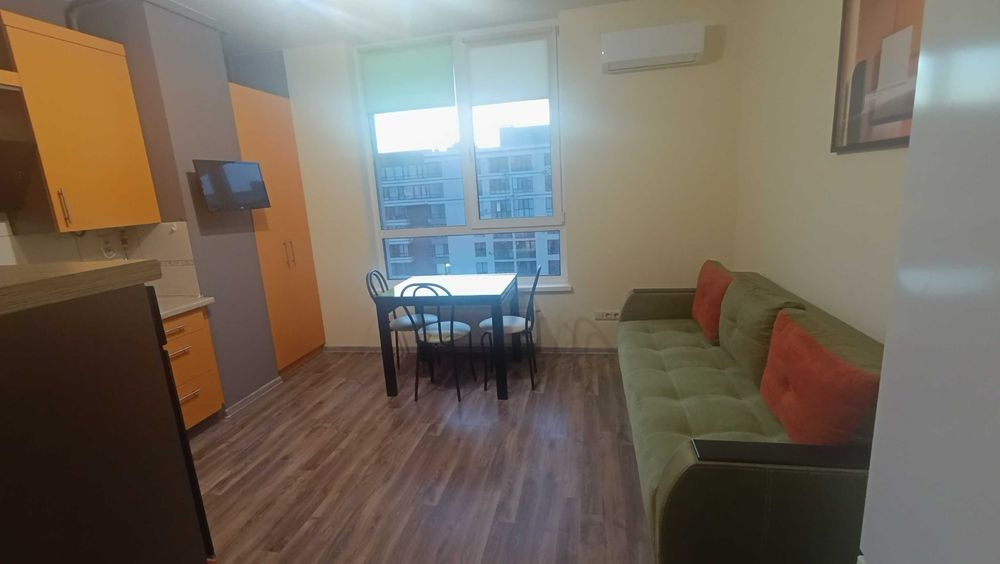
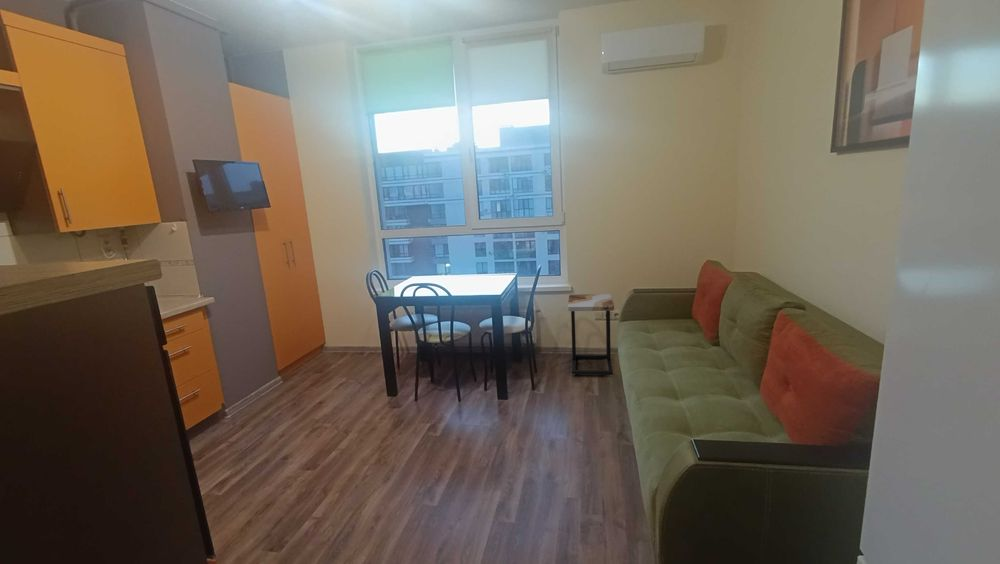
+ side table [567,293,615,377]
